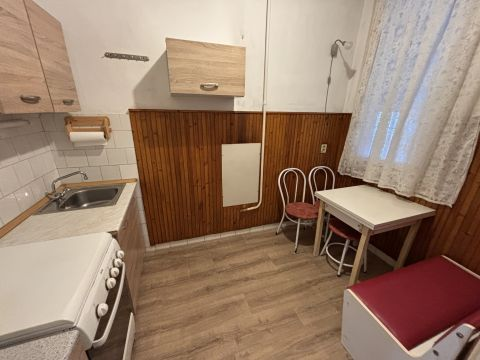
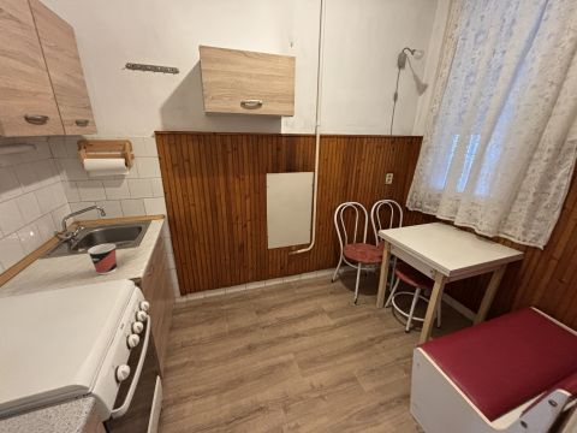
+ cup [87,243,118,275]
